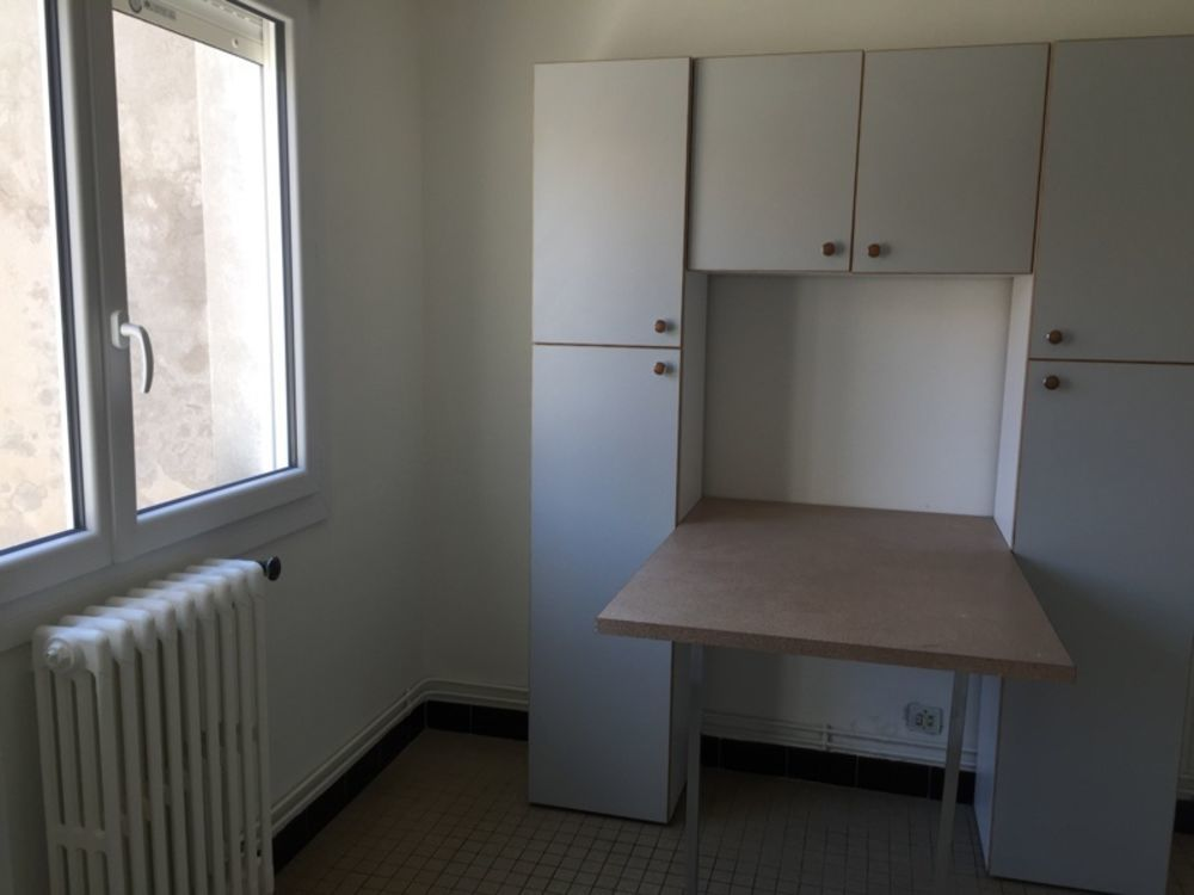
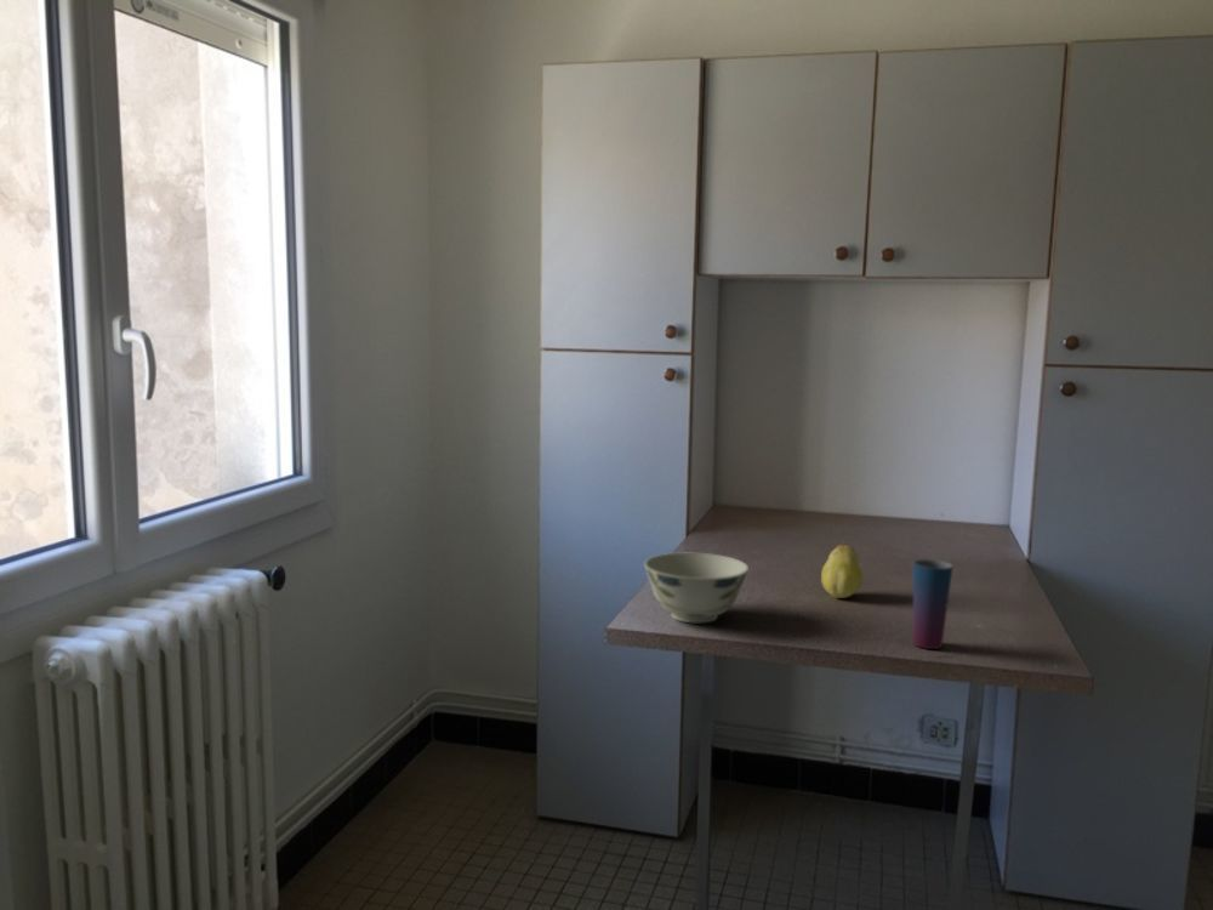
+ fruit [820,539,864,599]
+ bowl [643,552,750,624]
+ cup [912,558,955,650]
